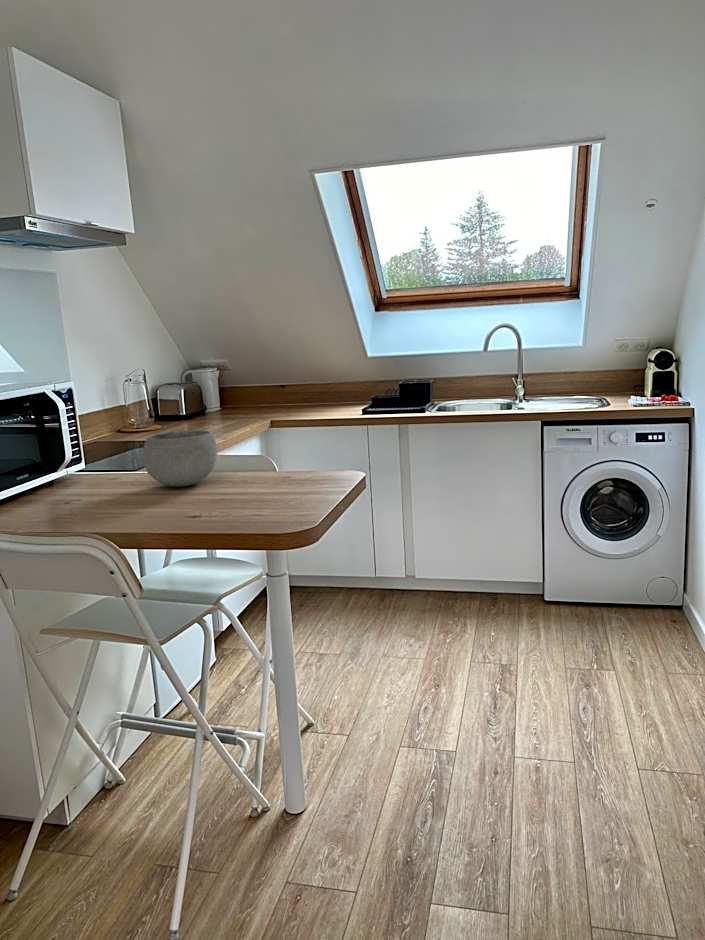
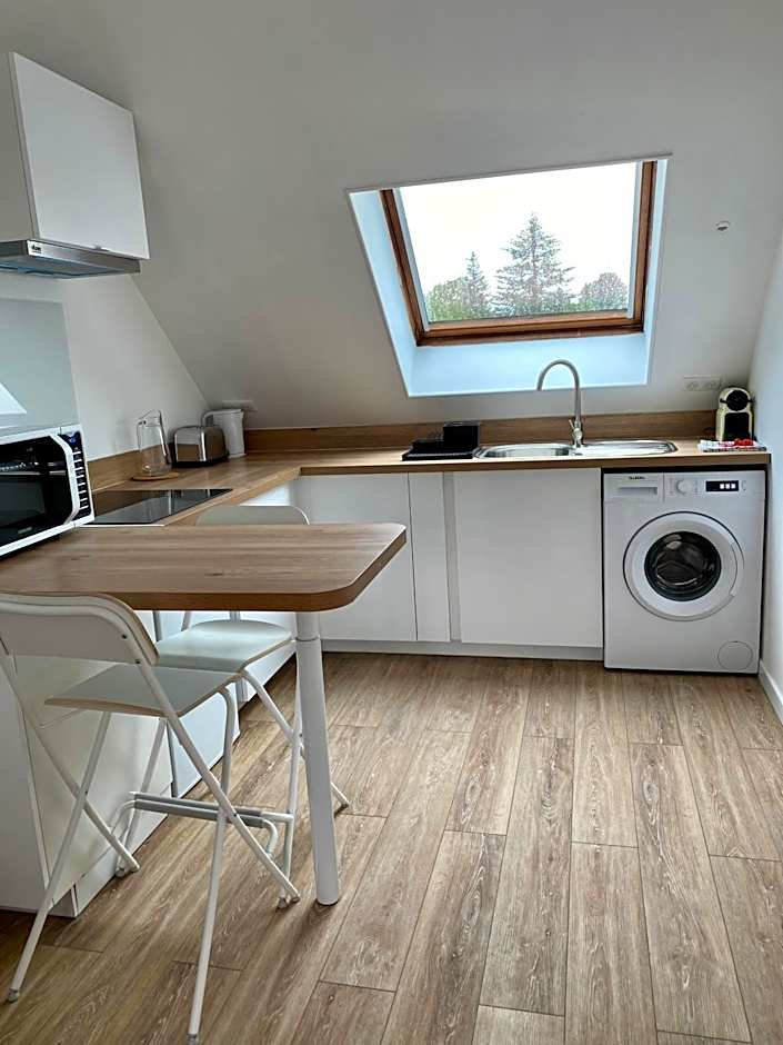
- bowl [141,429,218,488]
